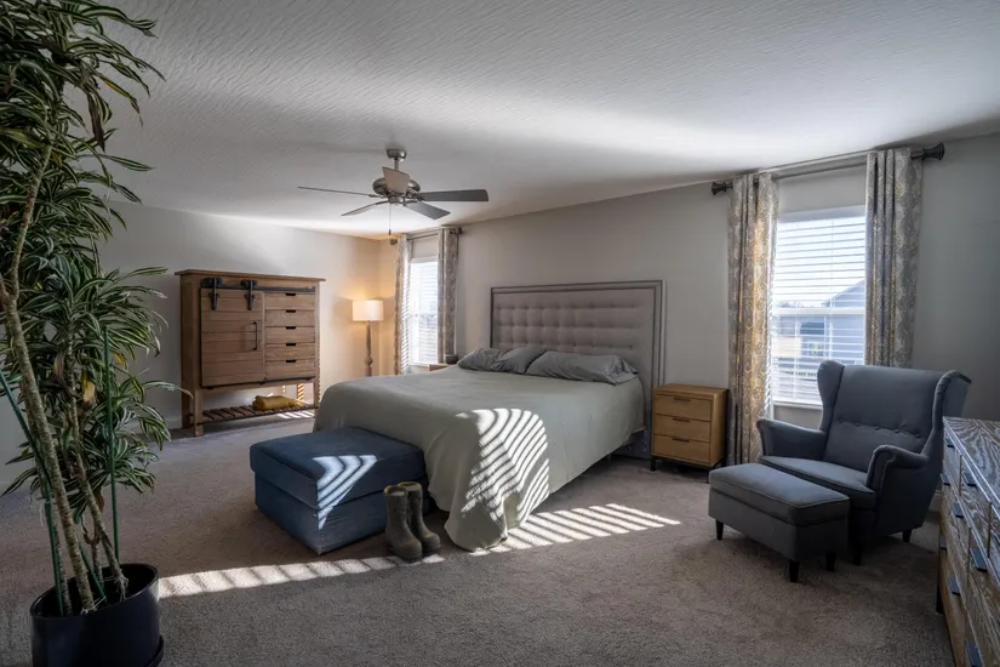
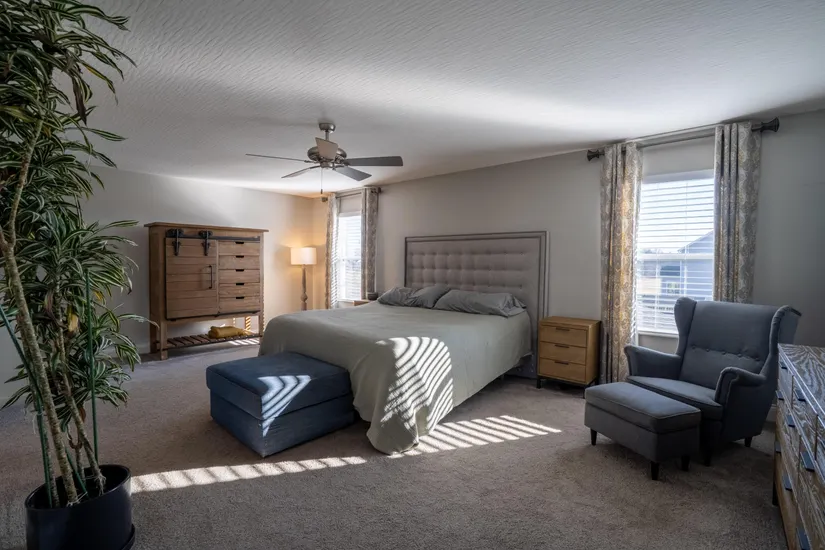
- boots [382,481,446,564]
